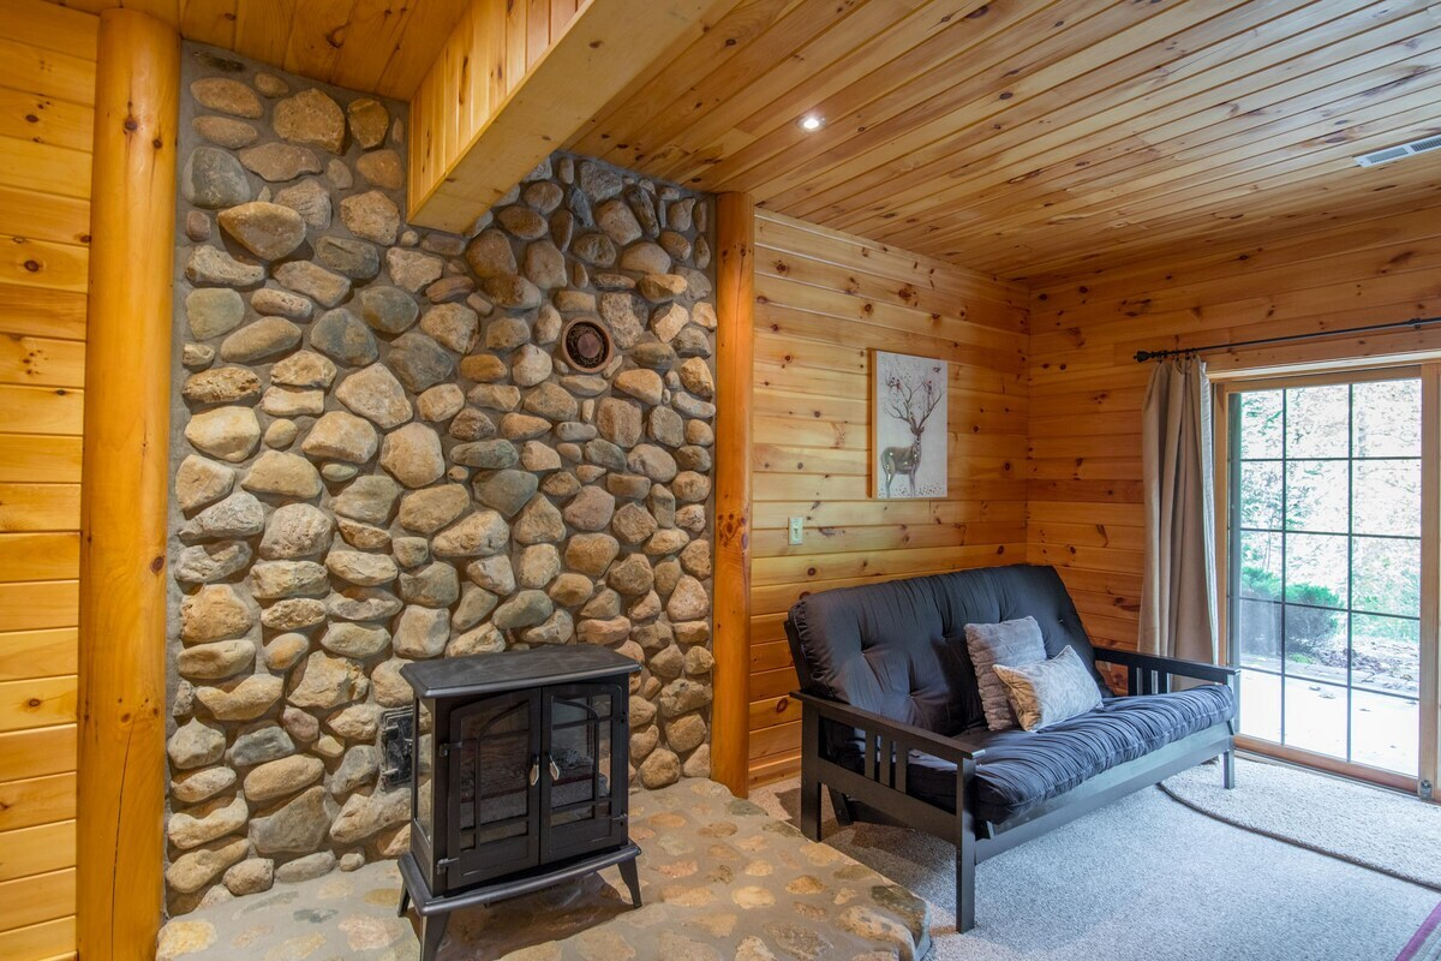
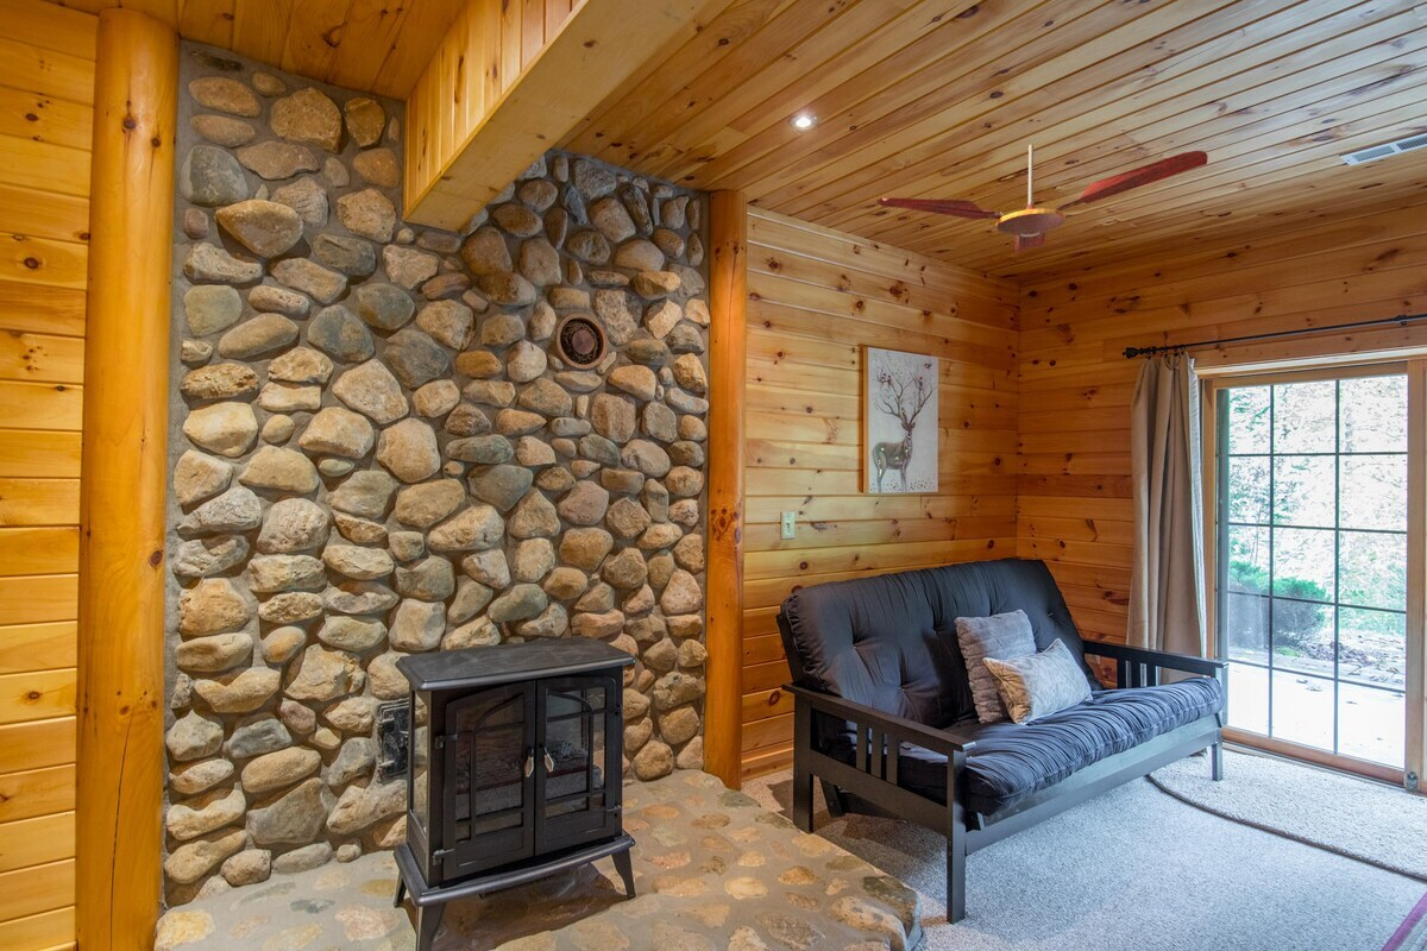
+ ceiling fan [875,144,1209,253]
